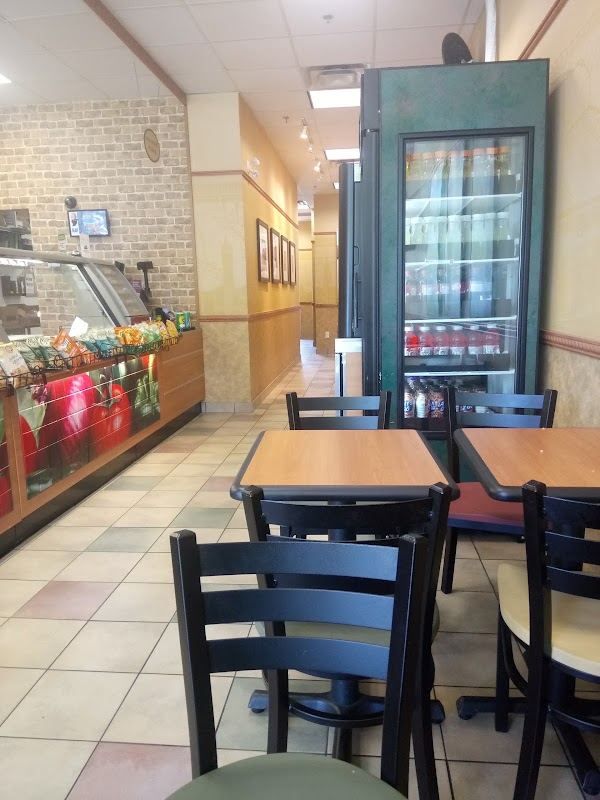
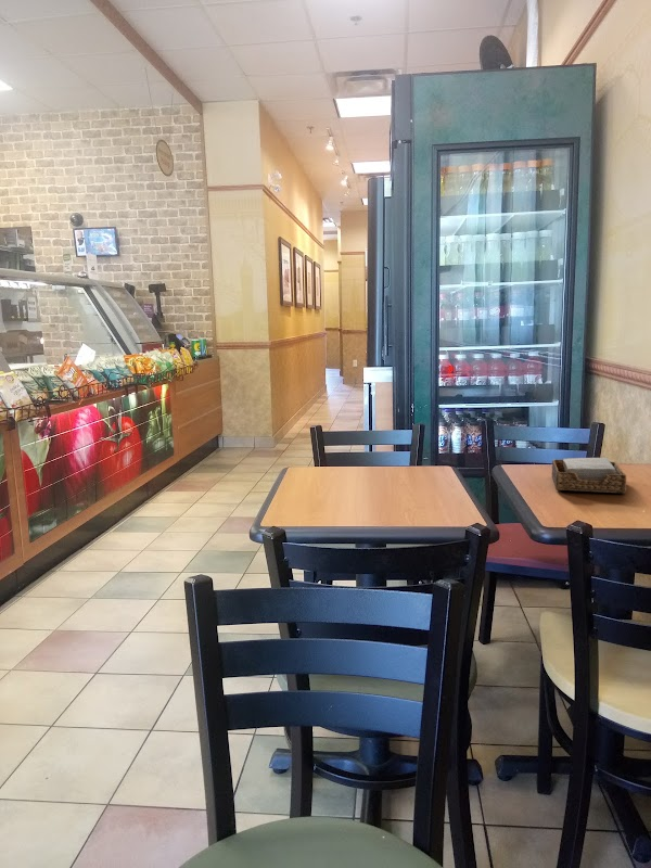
+ napkin holder [551,457,627,495]
